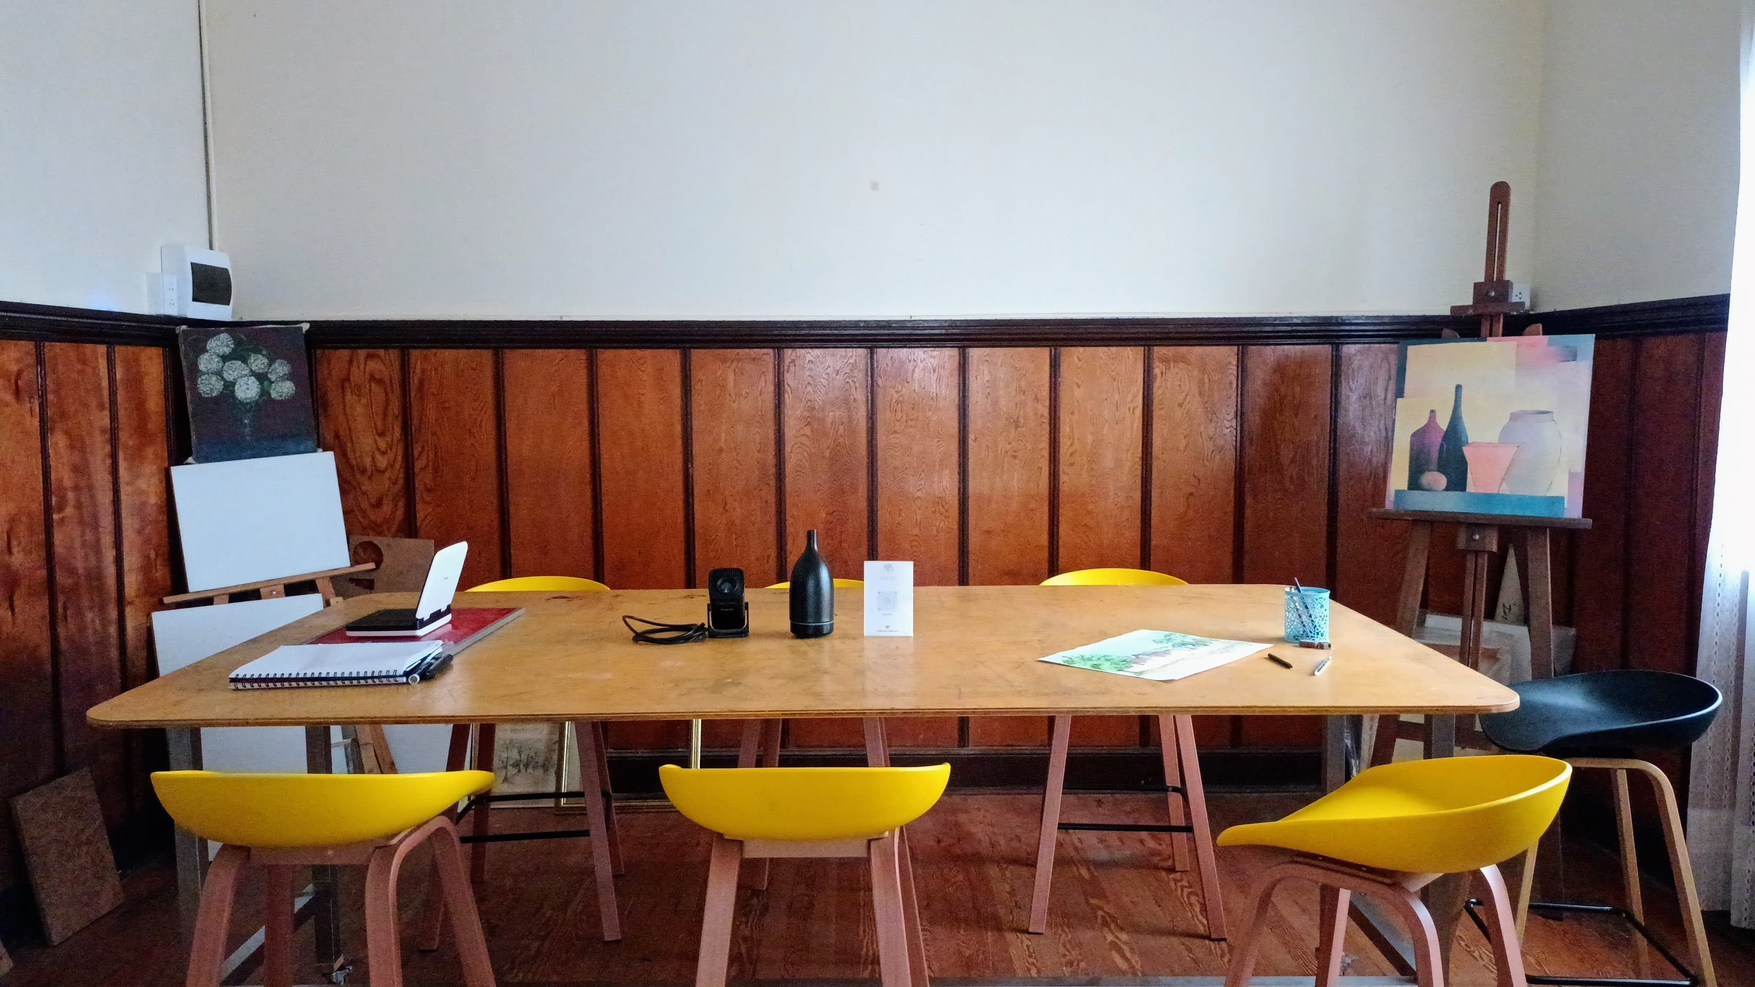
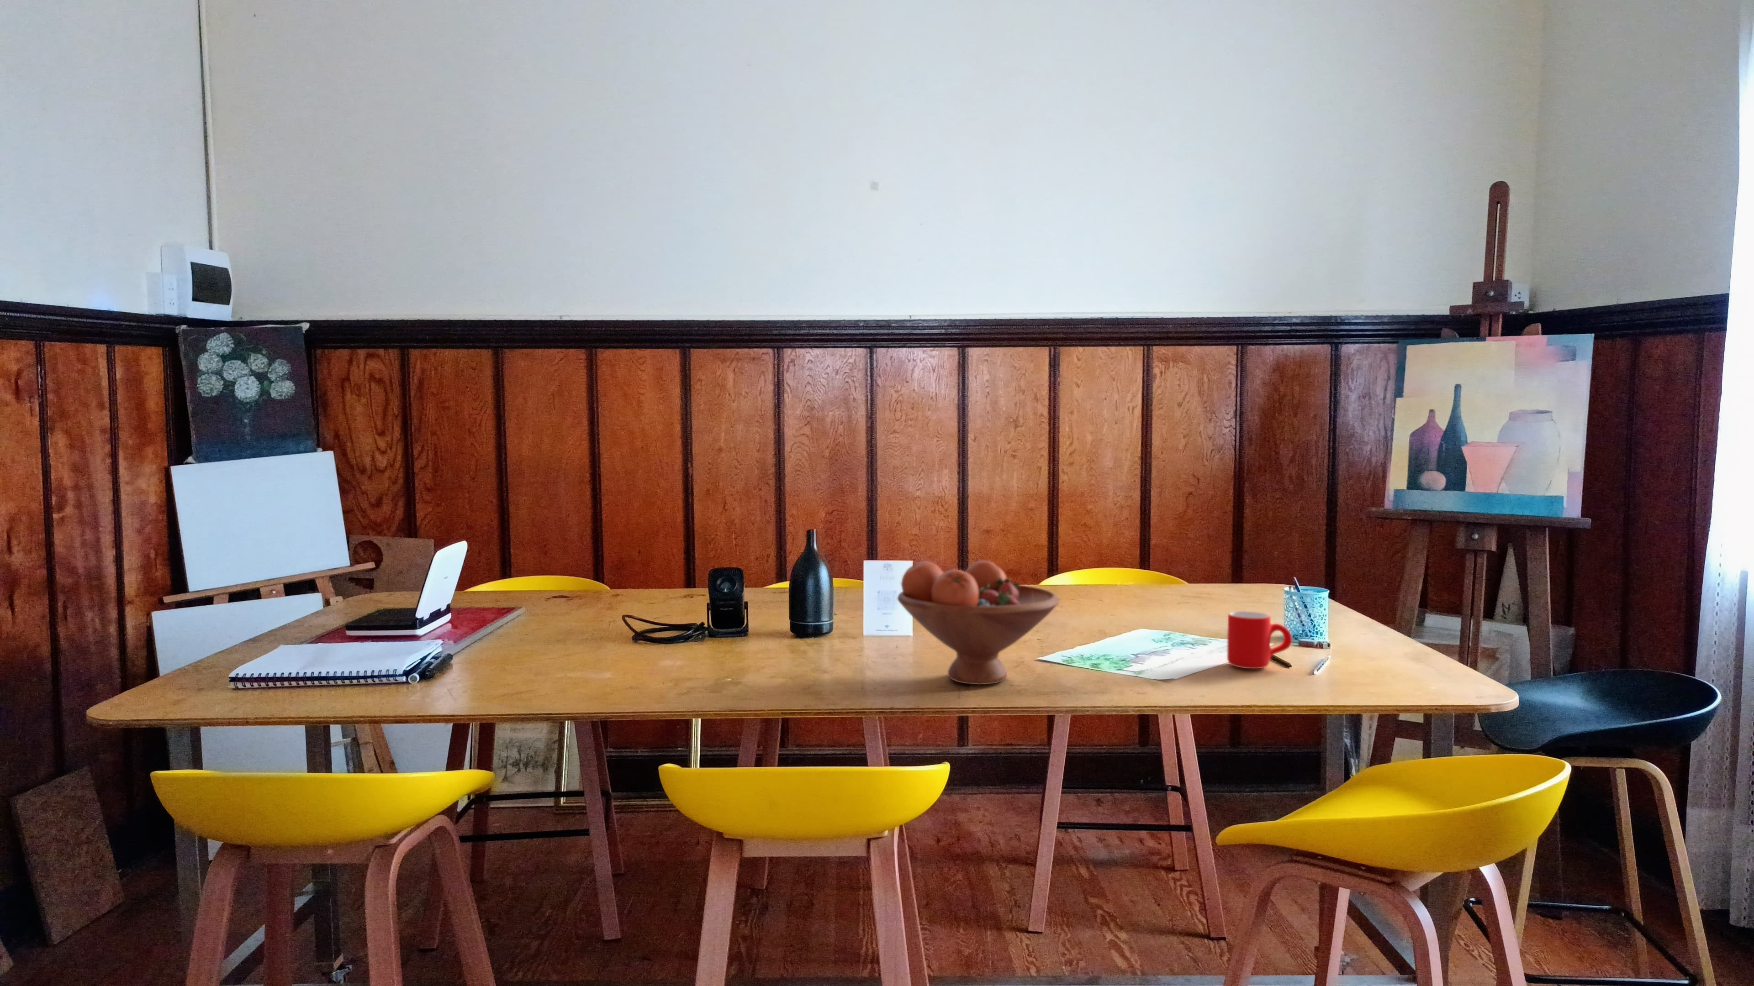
+ mug [1226,610,1293,669]
+ fruit bowl [897,560,1060,685]
